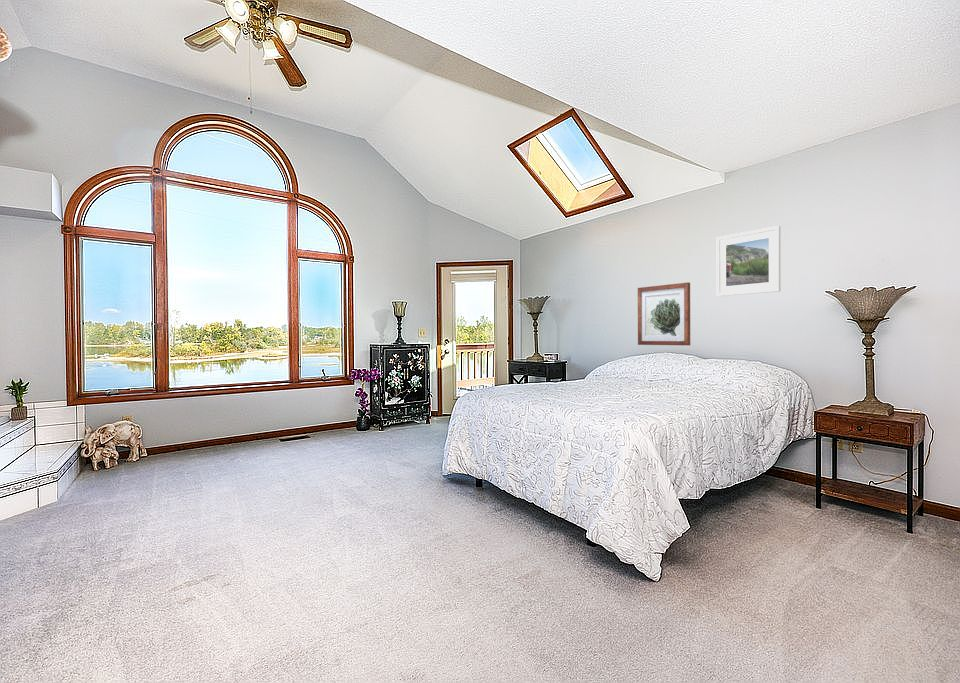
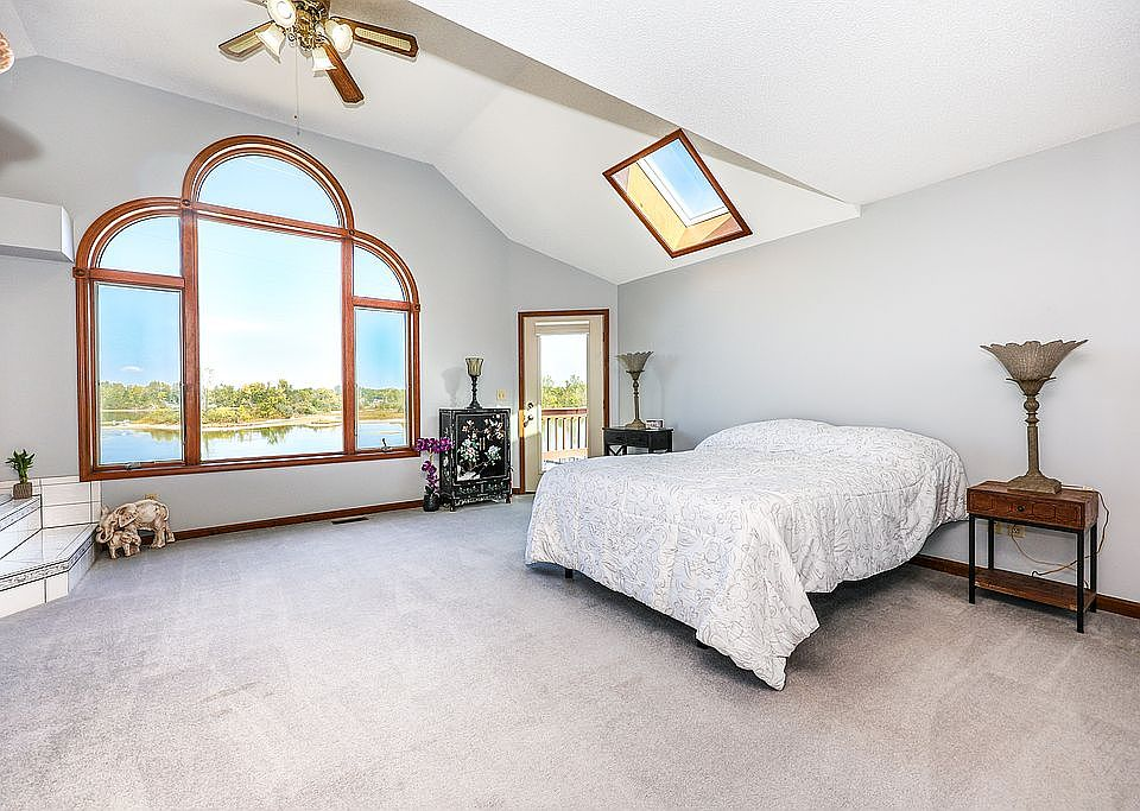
- wall art [637,282,691,346]
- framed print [716,225,782,297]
